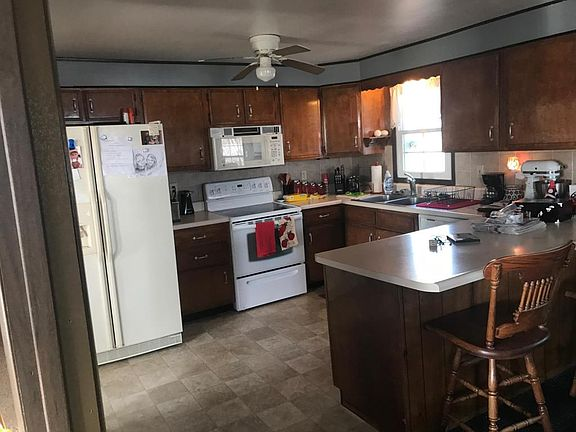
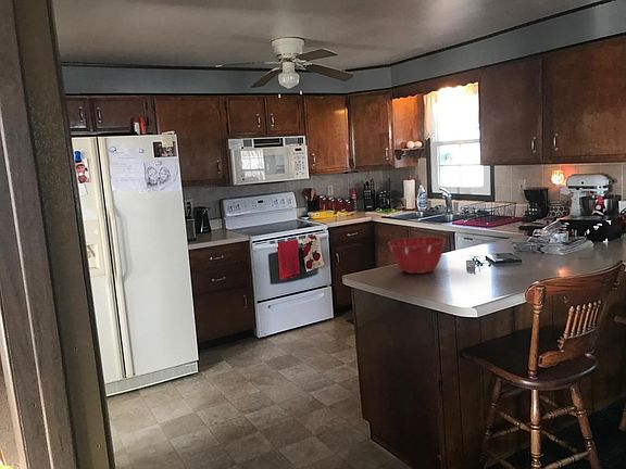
+ mixing bowl [387,236,447,275]
